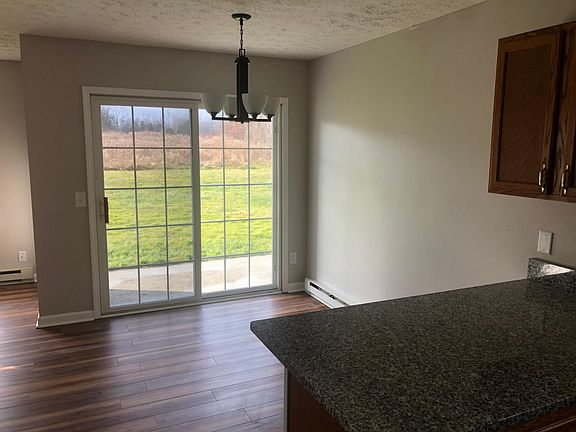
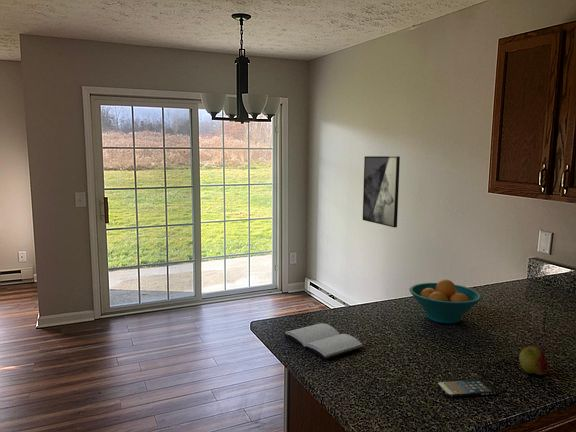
+ smartphone [436,379,498,398]
+ apple [518,345,548,376]
+ wall art [362,155,401,228]
+ fruit bowl [409,278,483,324]
+ book [282,322,366,360]
